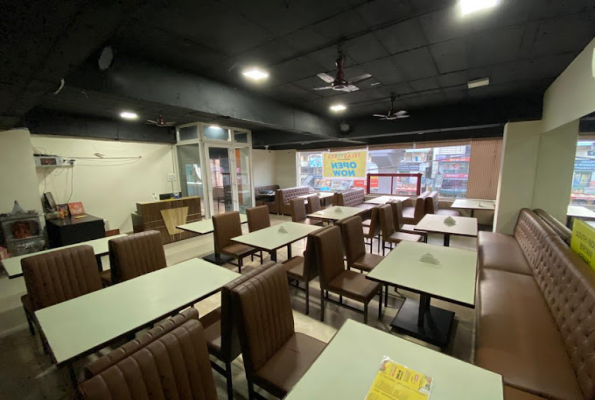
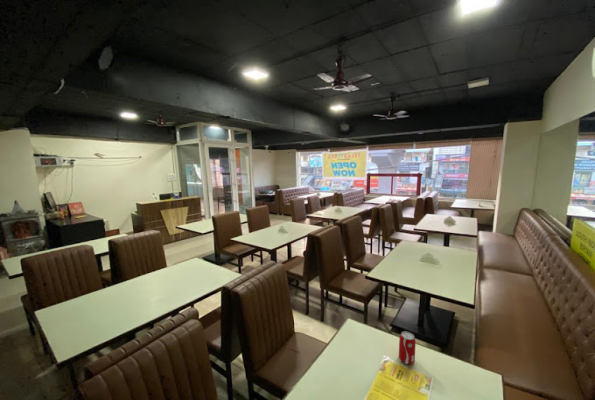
+ beverage can [398,330,417,365]
